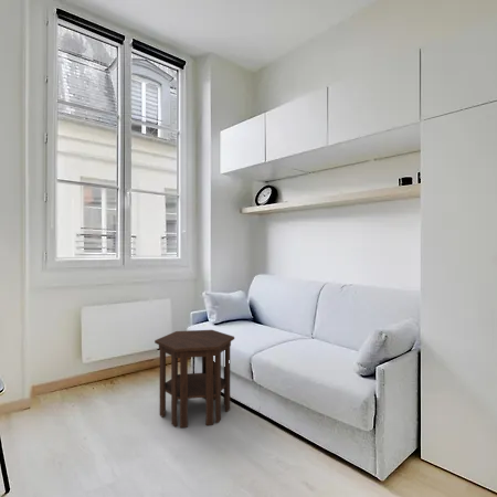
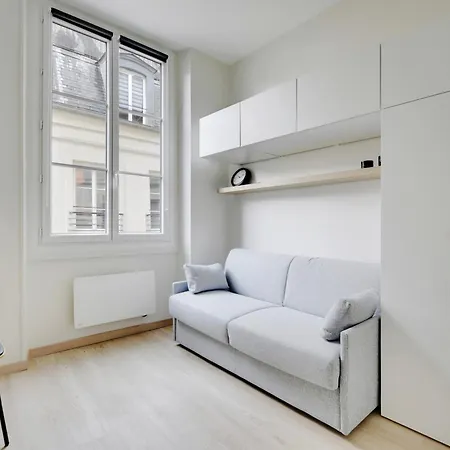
- side table [154,329,235,429]
